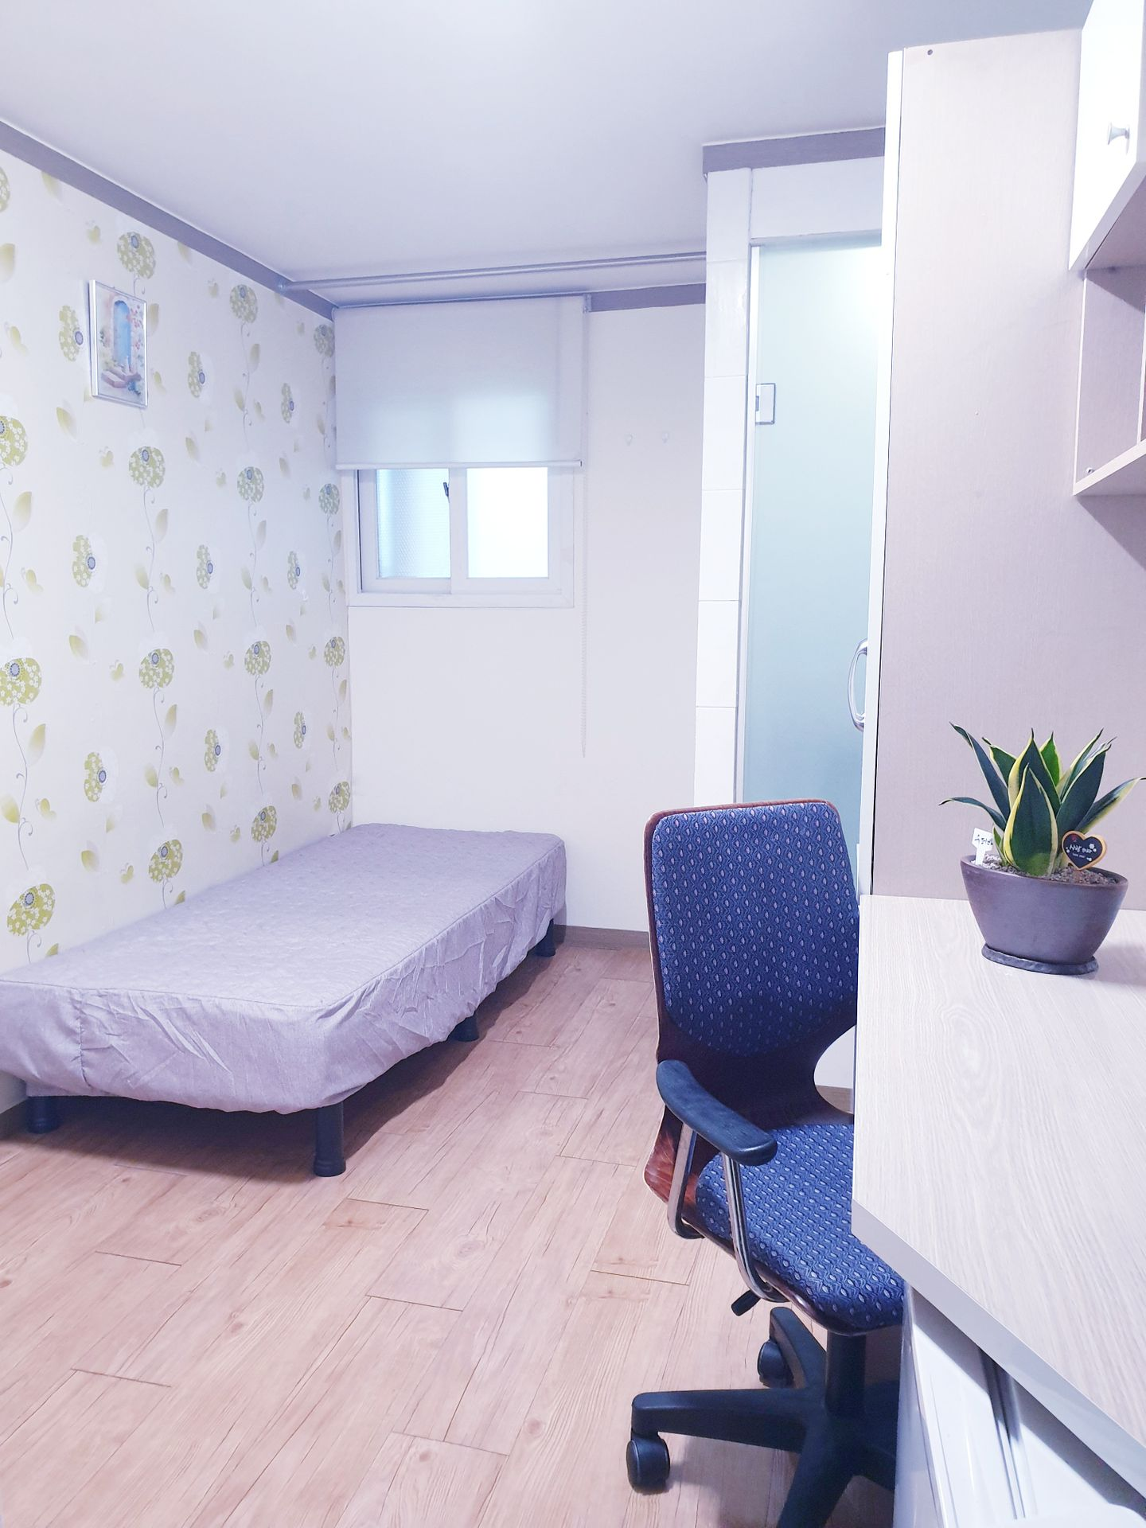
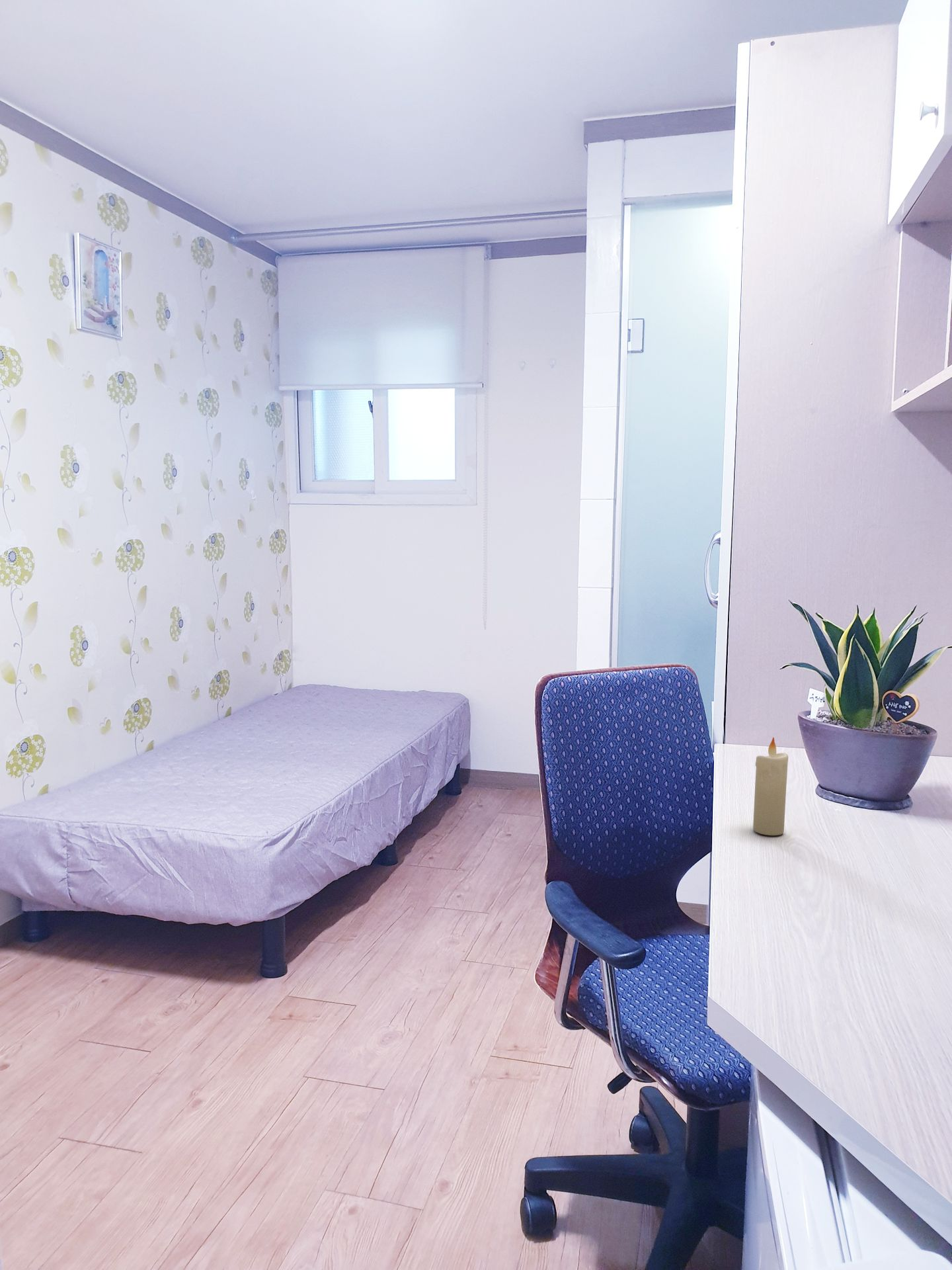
+ candle [752,737,789,836]
